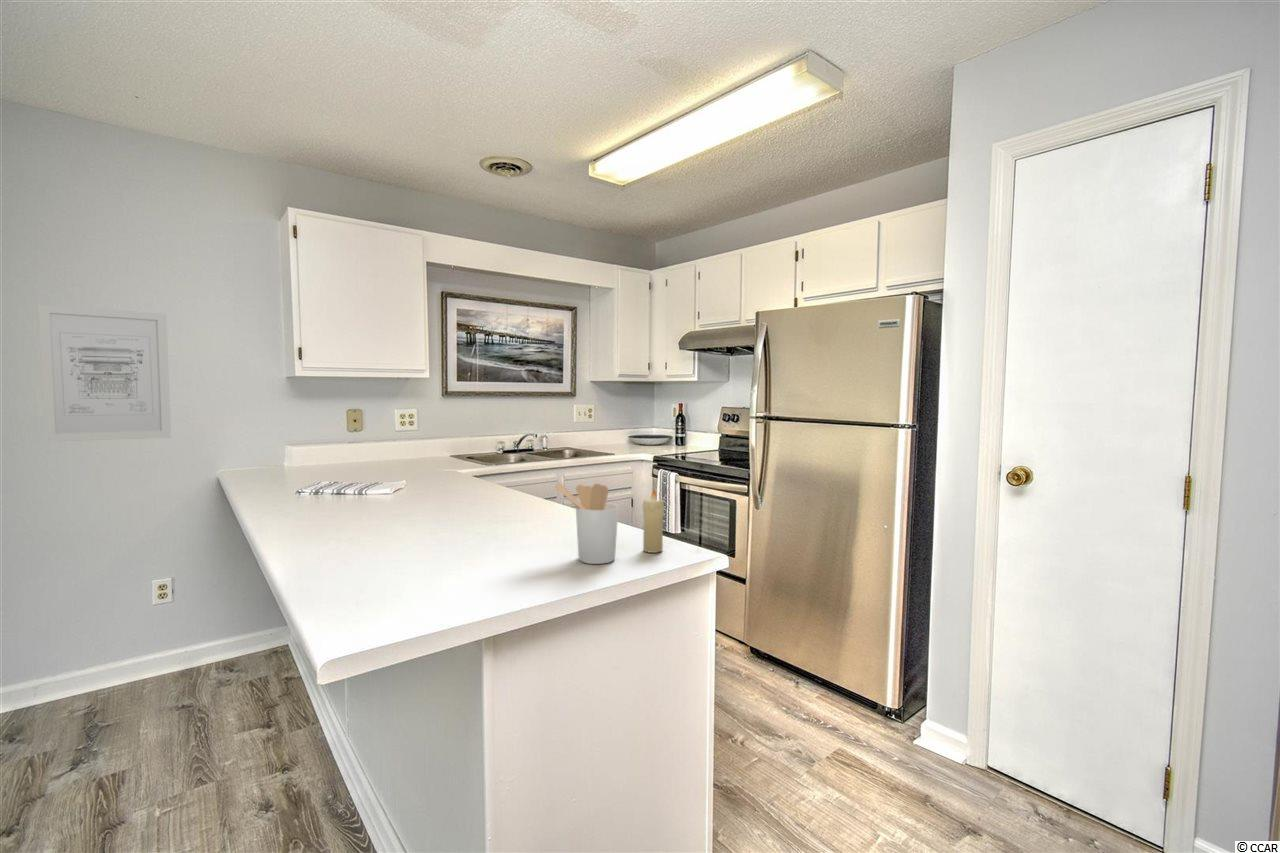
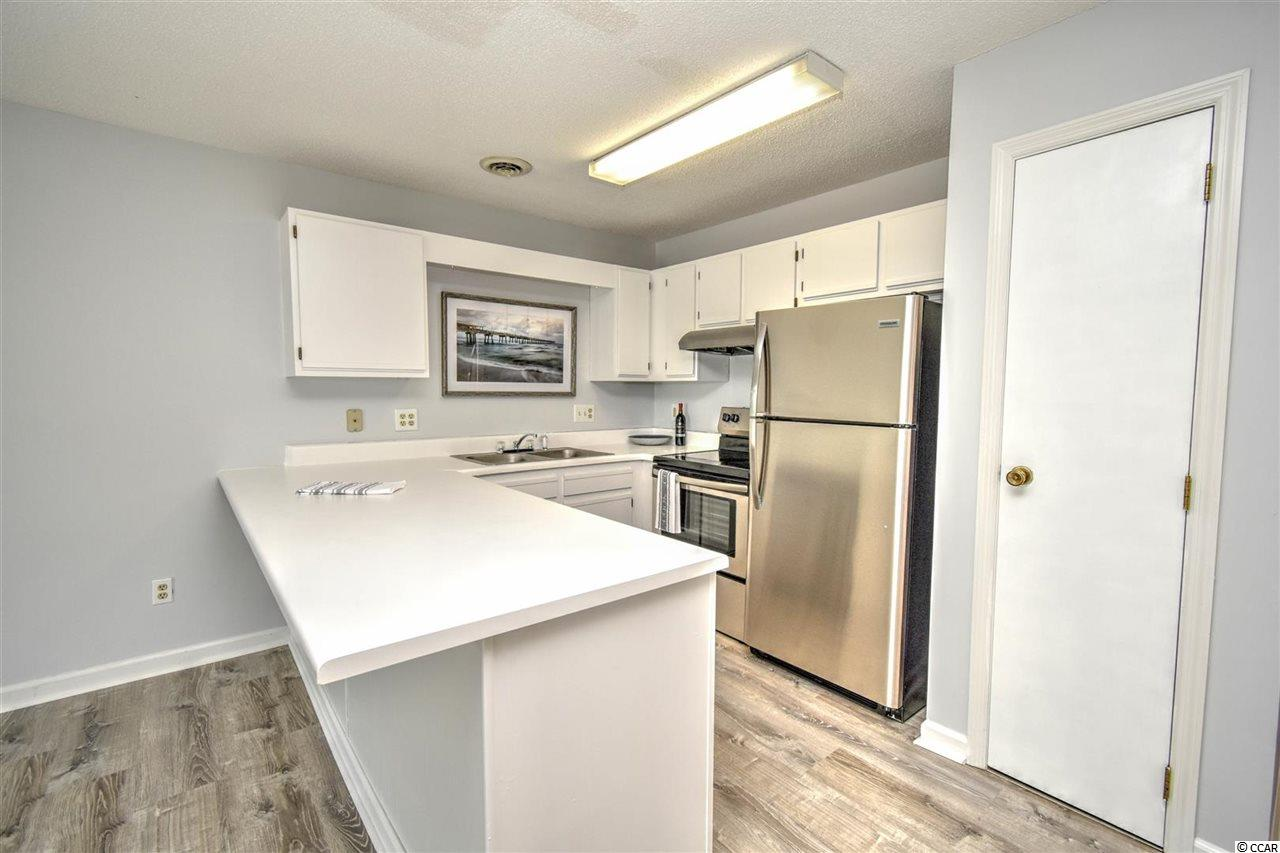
- utensil holder [554,482,620,565]
- candle [642,487,665,554]
- wall art [37,303,172,443]
